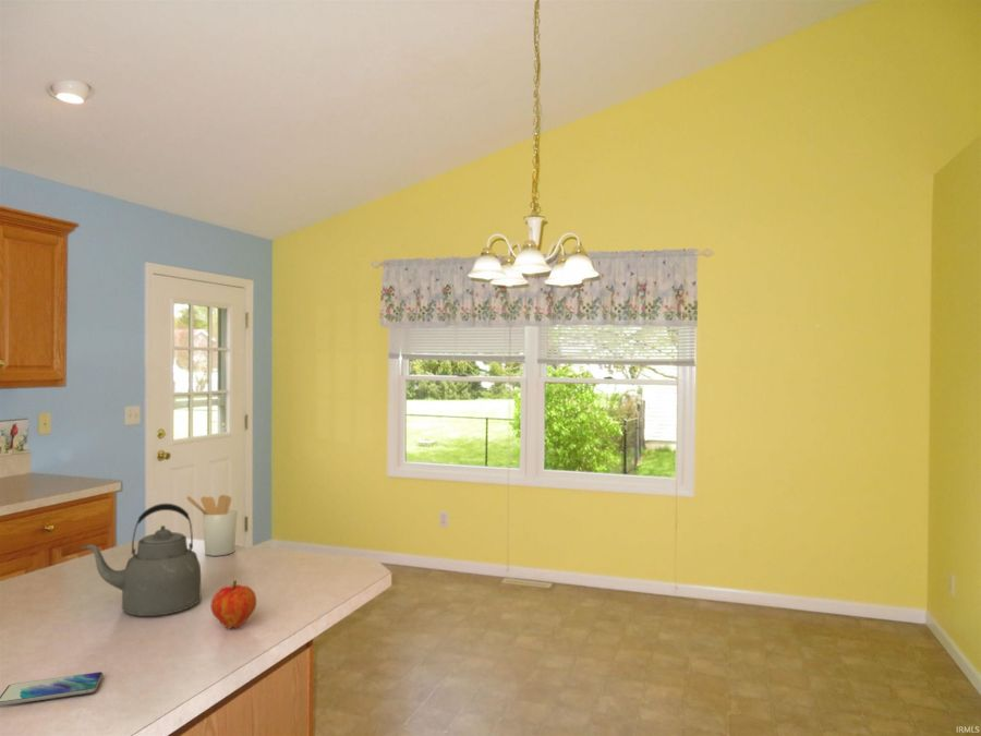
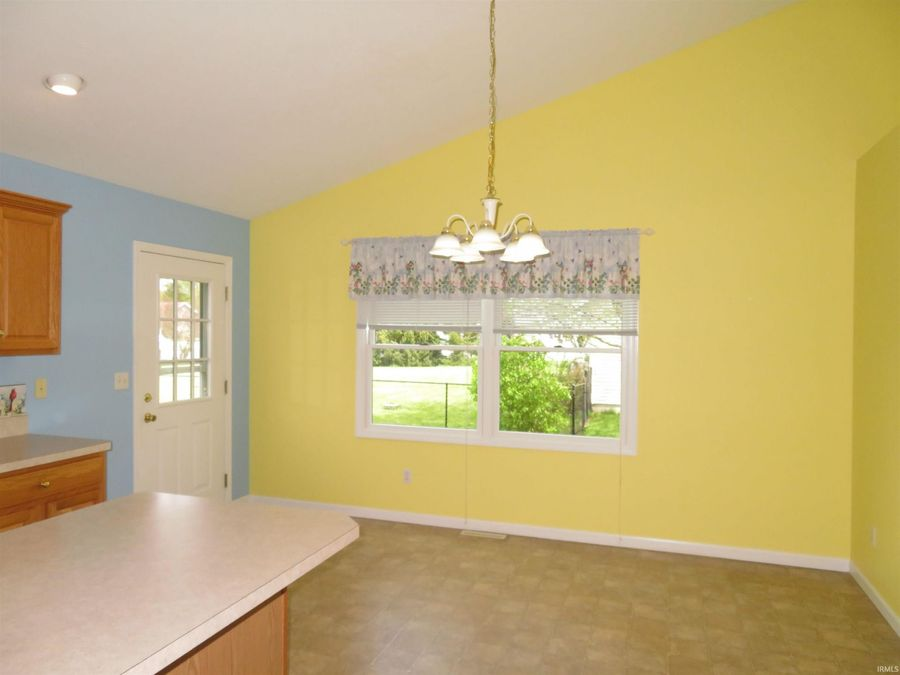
- smartphone [0,671,104,708]
- fruit [209,579,257,630]
- kettle [81,503,203,617]
- utensil holder [185,494,239,557]
